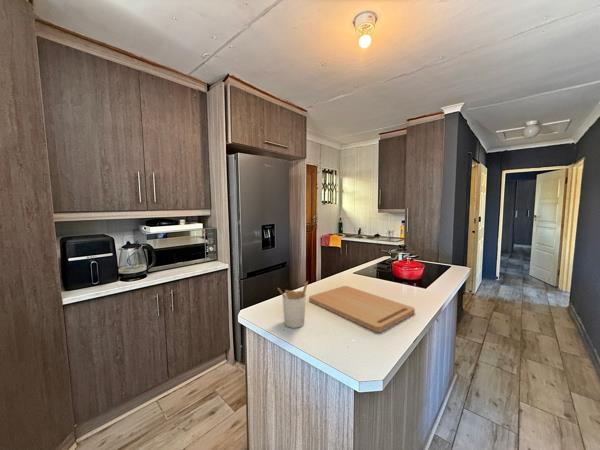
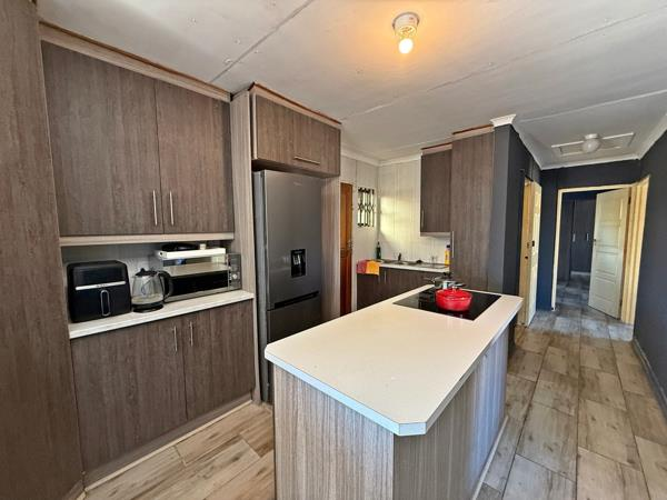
- utensil holder [277,280,309,329]
- cutting board [308,285,416,333]
